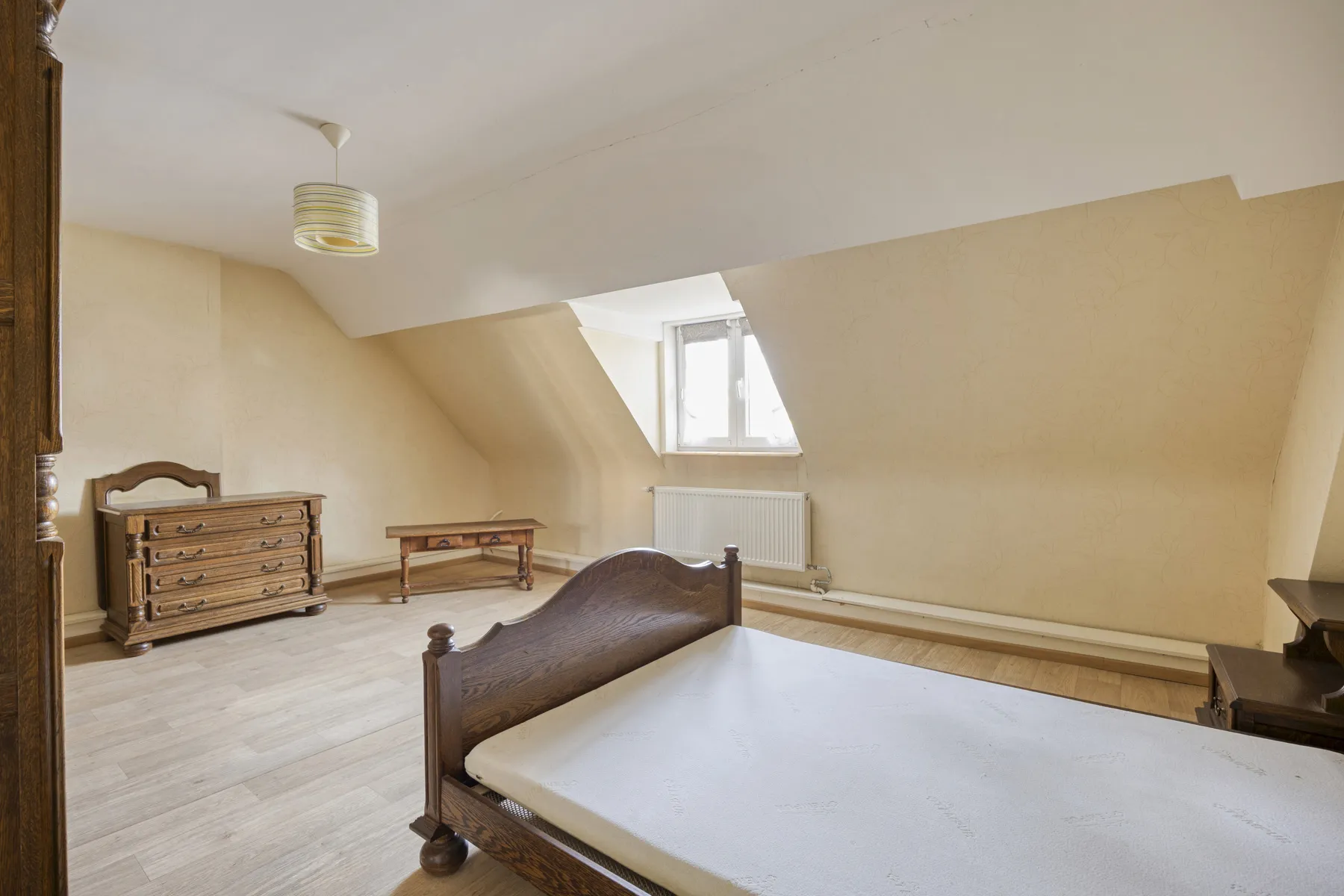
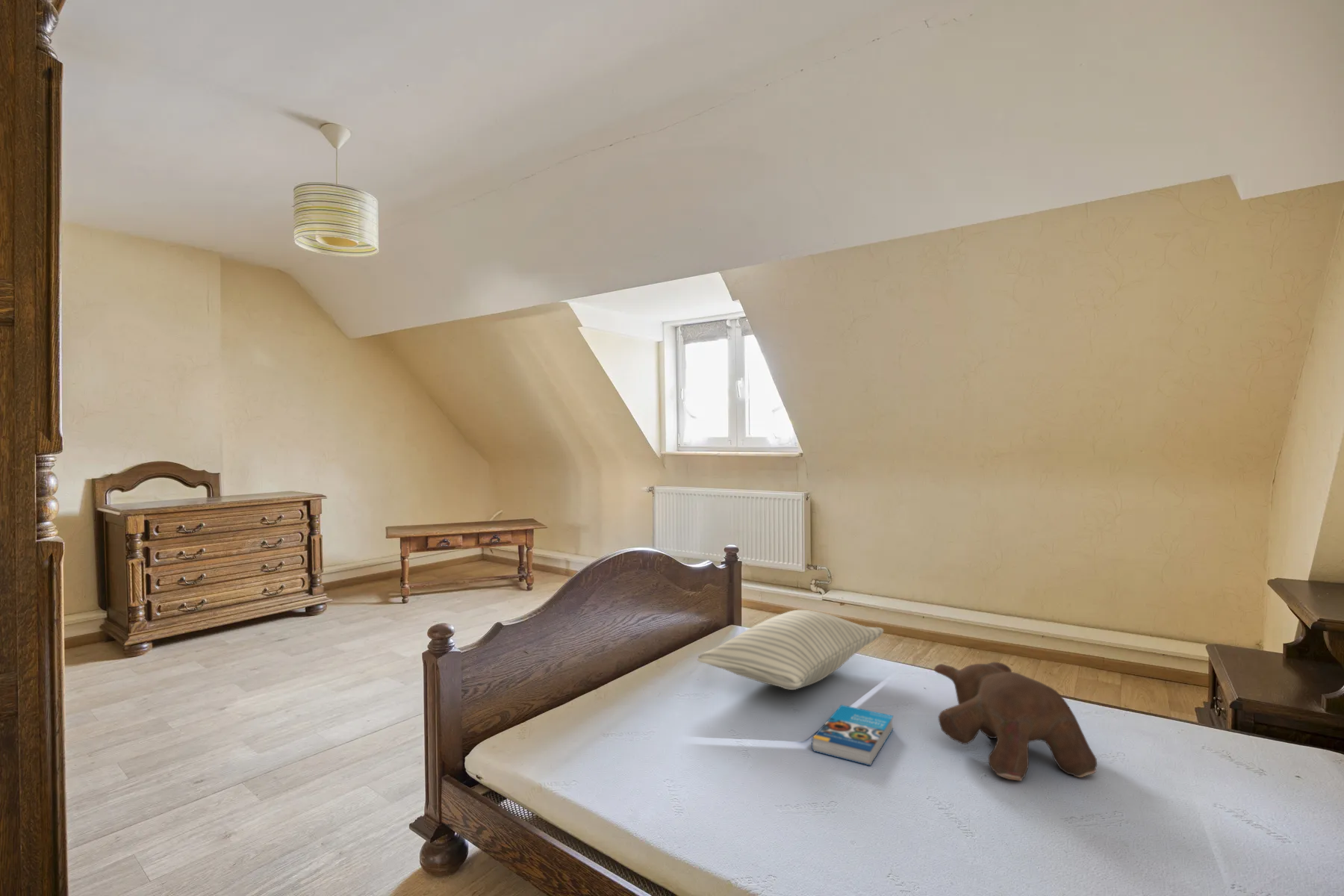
+ book [811,704,894,767]
+ teddy bear [933,662,1098,782]
+ pillow [697,609,885,691]
